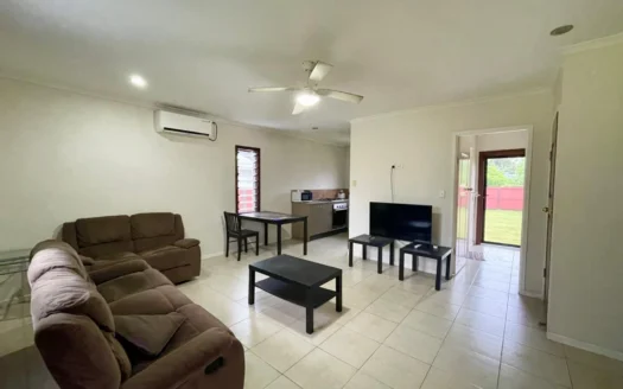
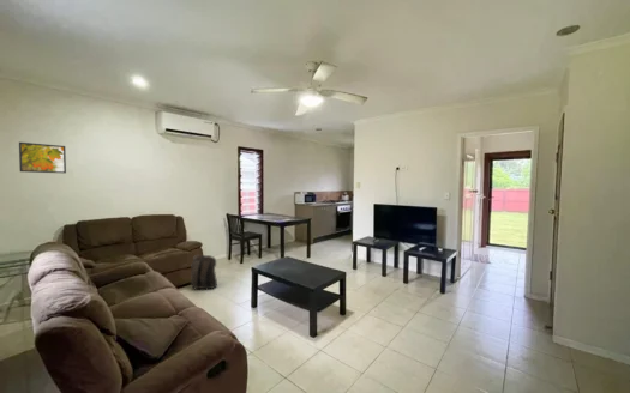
+ backpack [190,254,218,291]
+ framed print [18,141,67,174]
